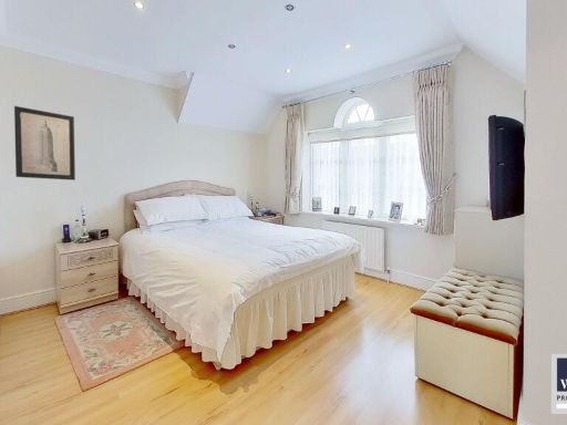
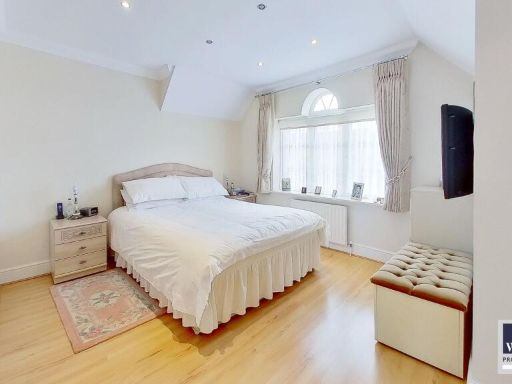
- wall art [13,105,76,182]
